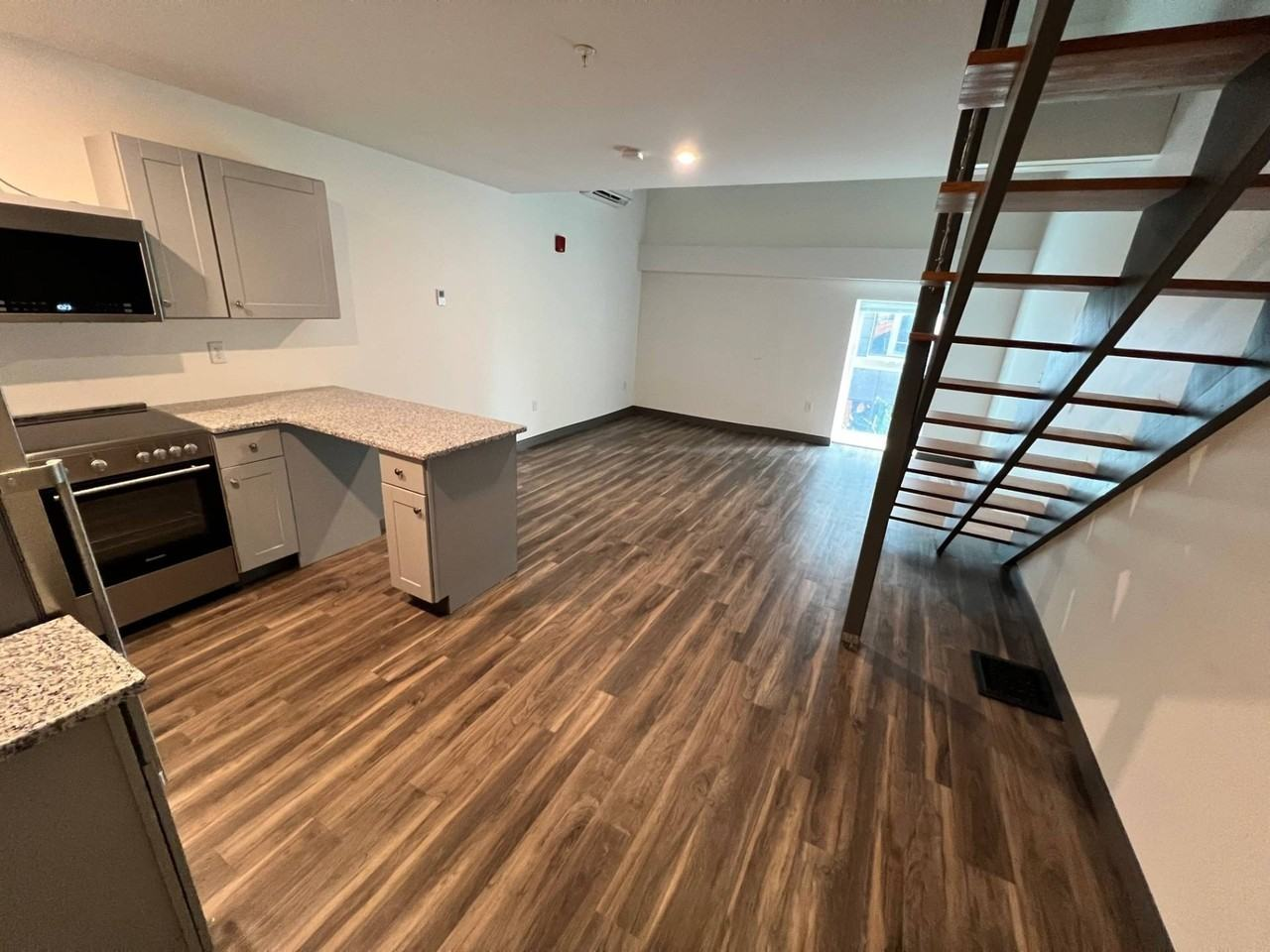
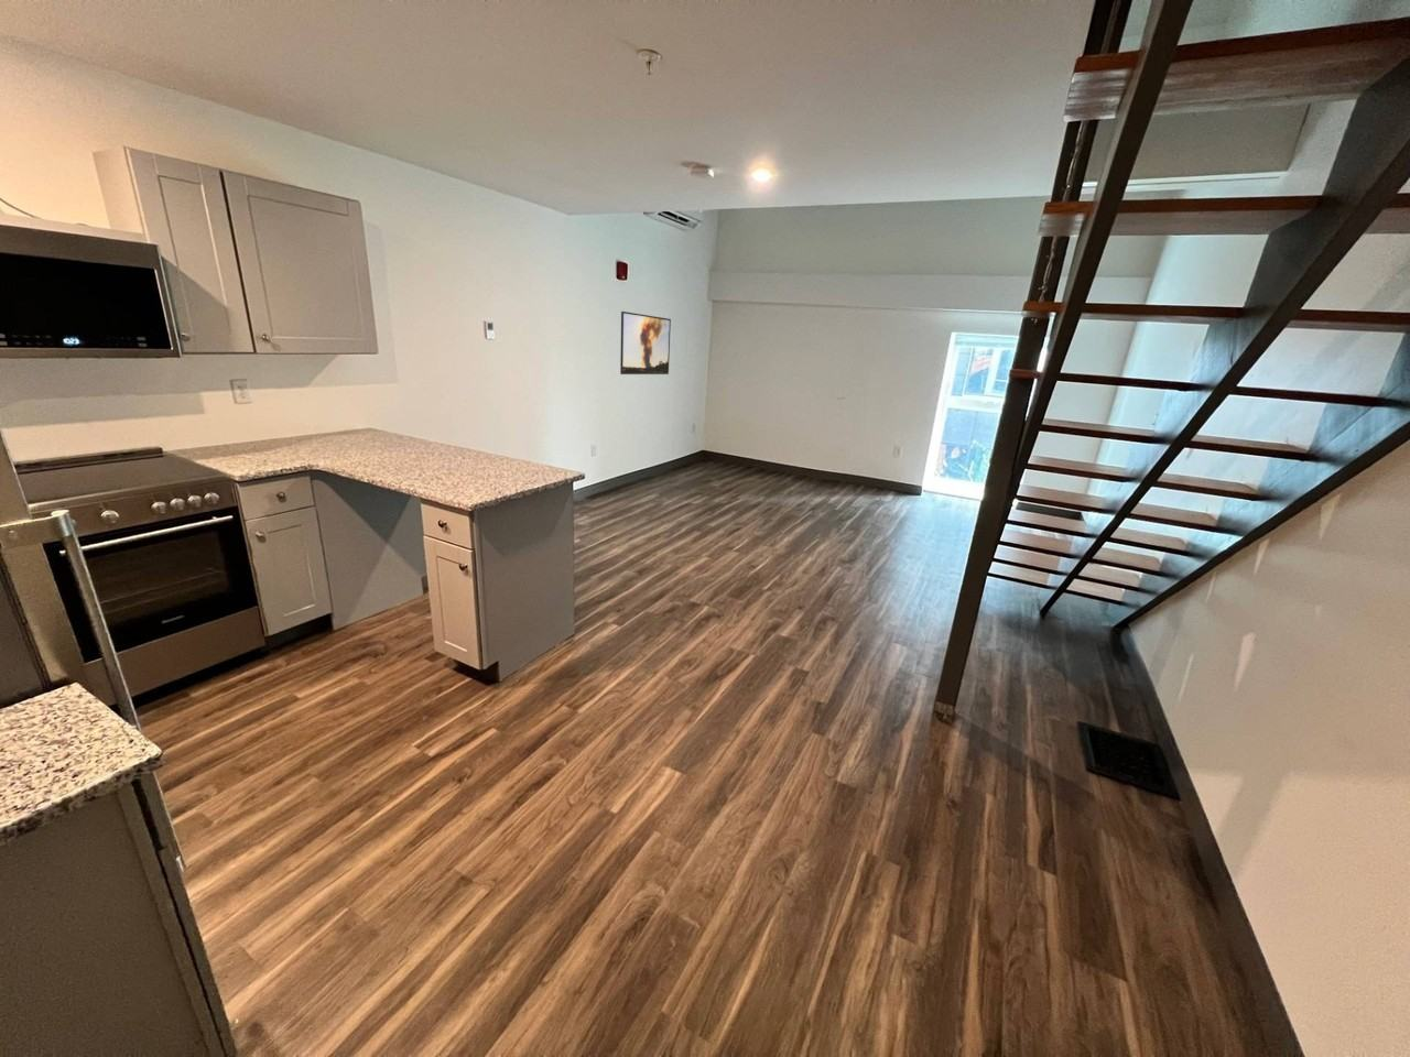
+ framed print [620,311,672,375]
